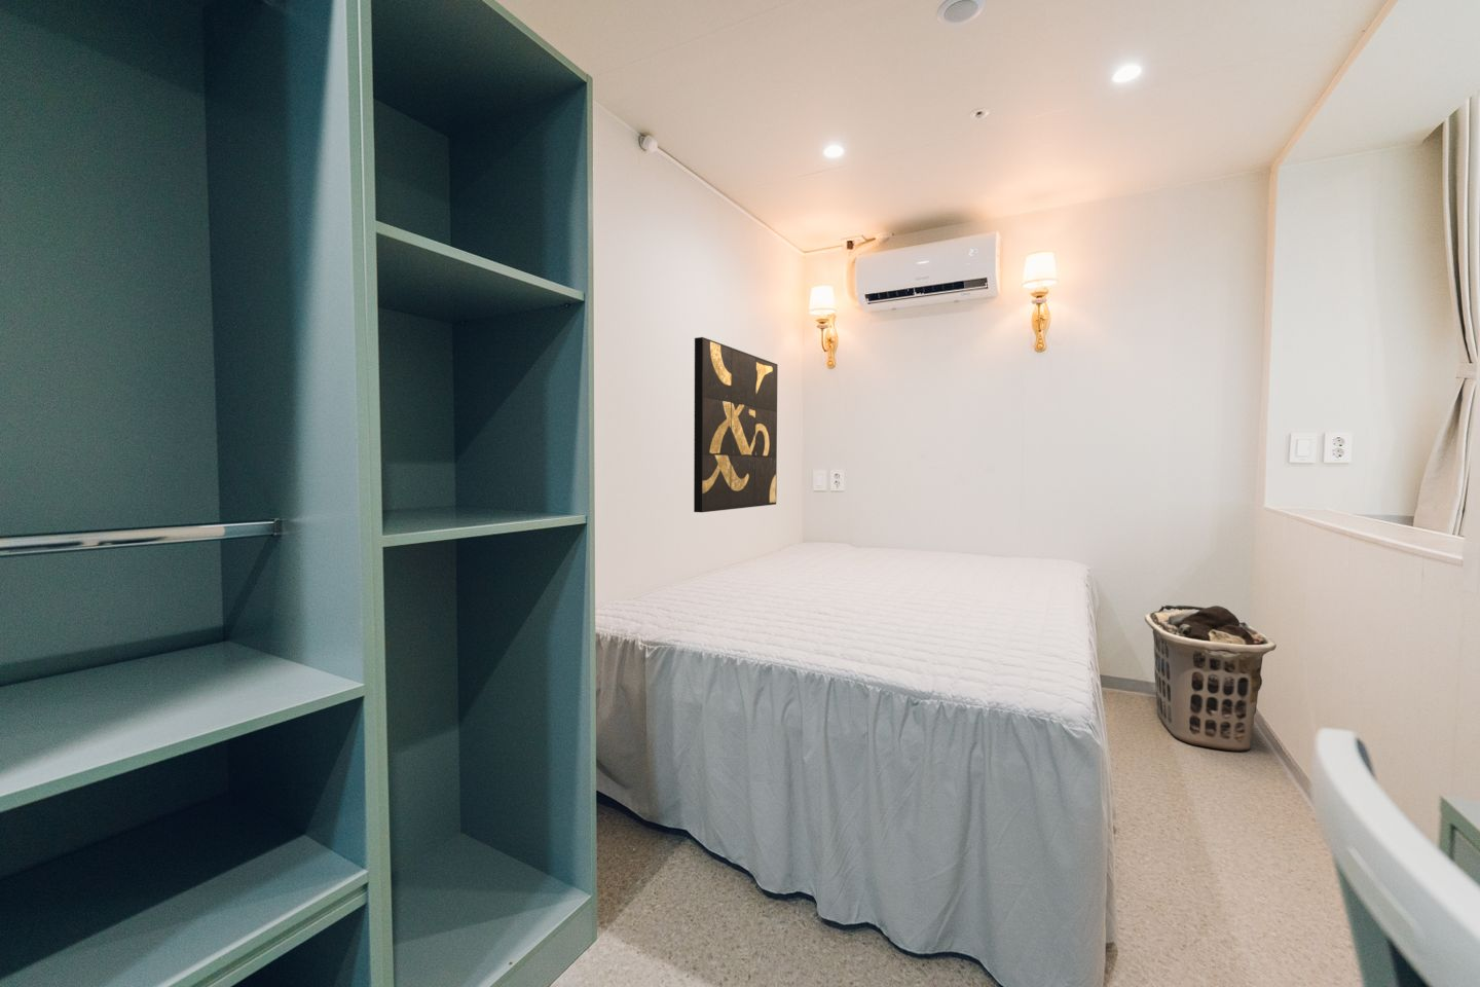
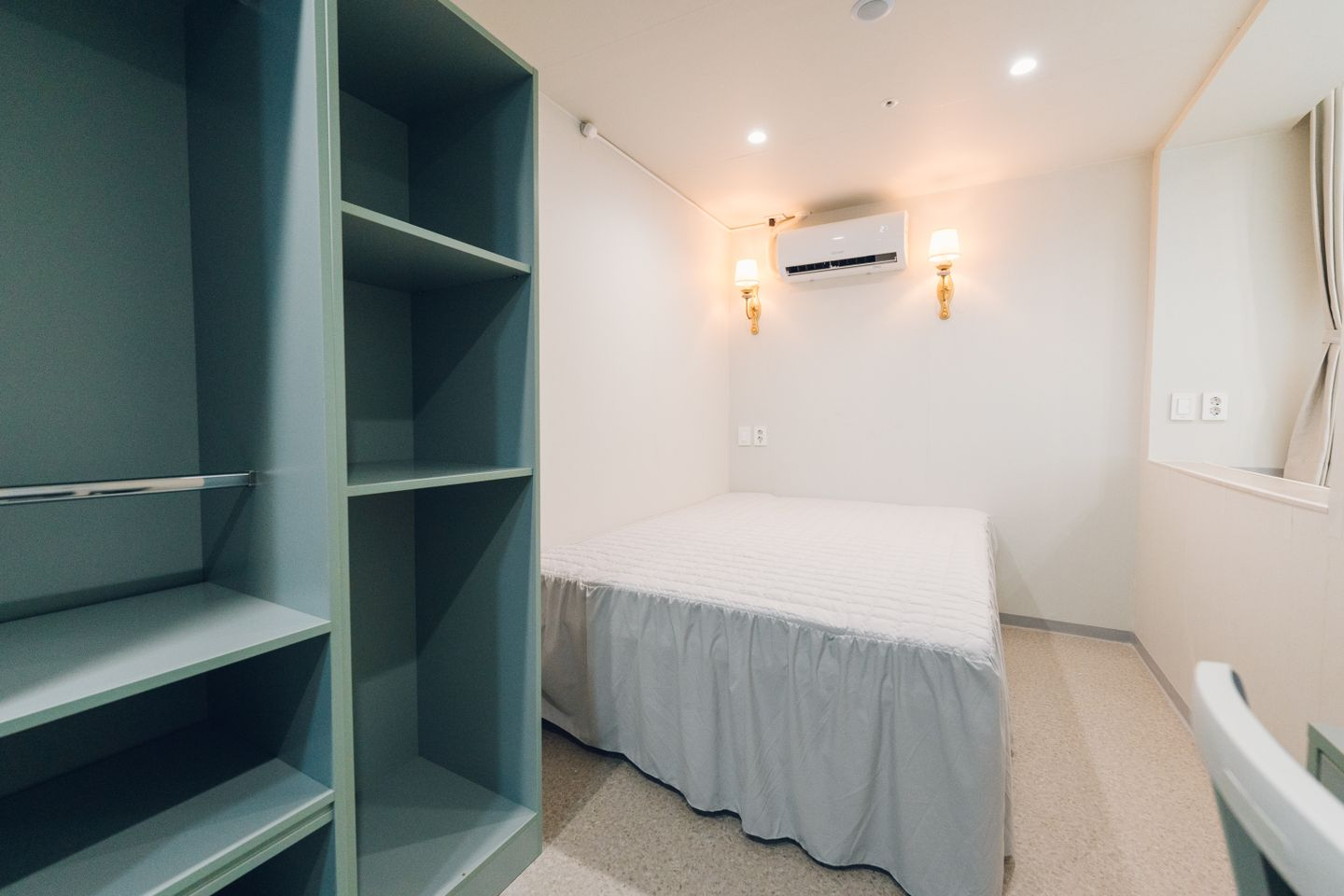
- wall art [693,336,779,513]
- clothes hamper [1144,605,1277,752]
